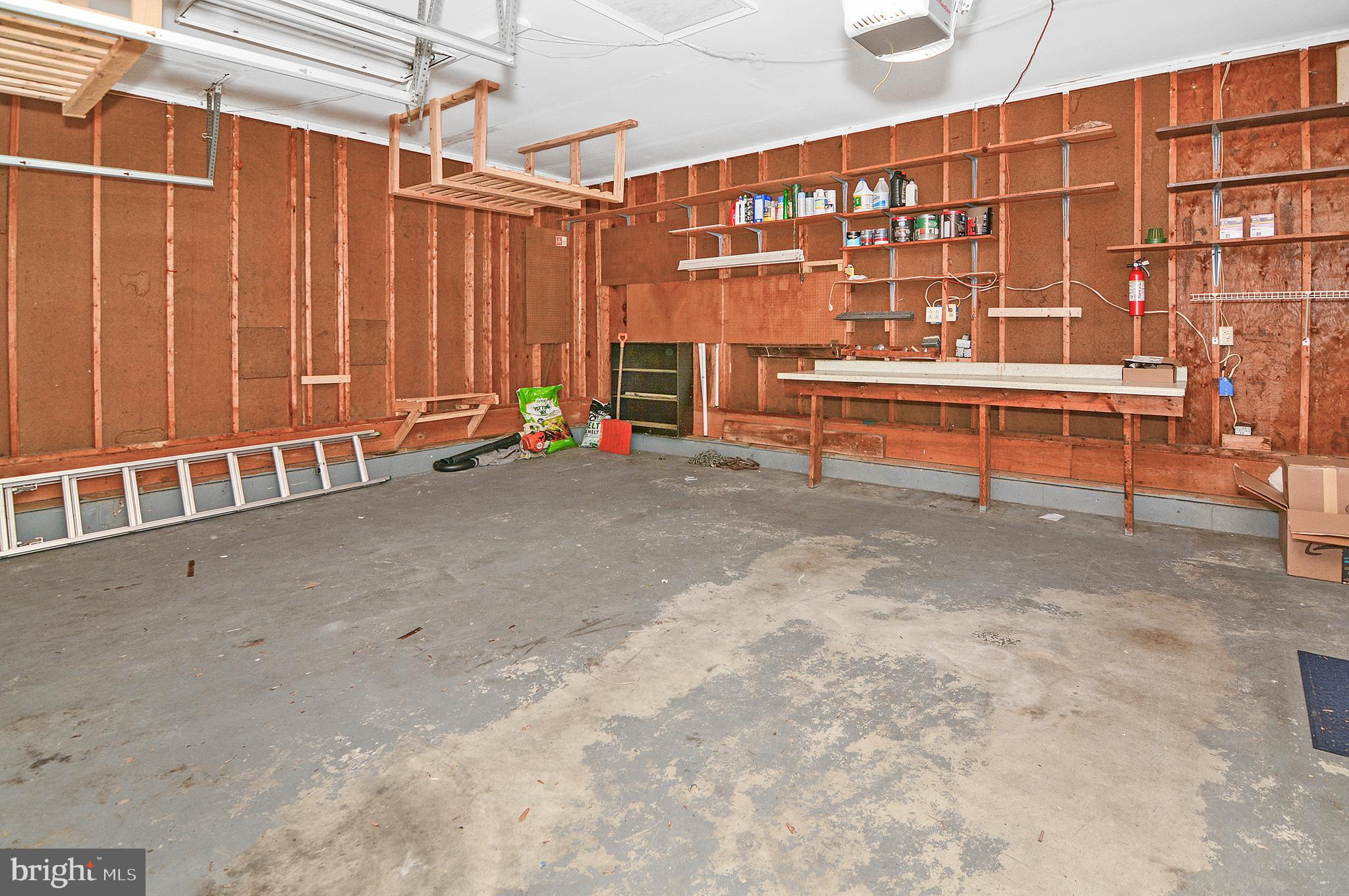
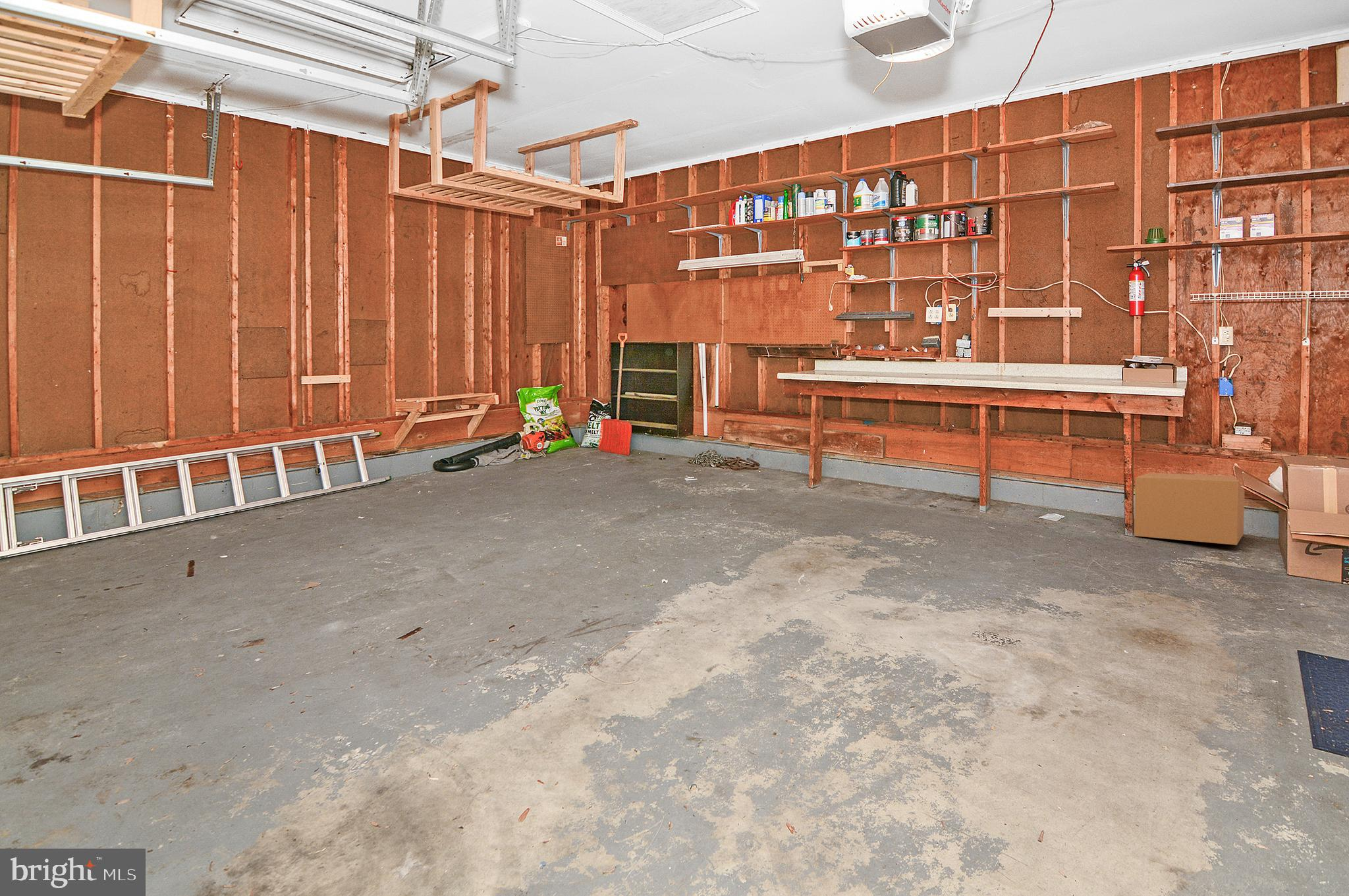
+ cardboard box [1134,472,1246,546]
